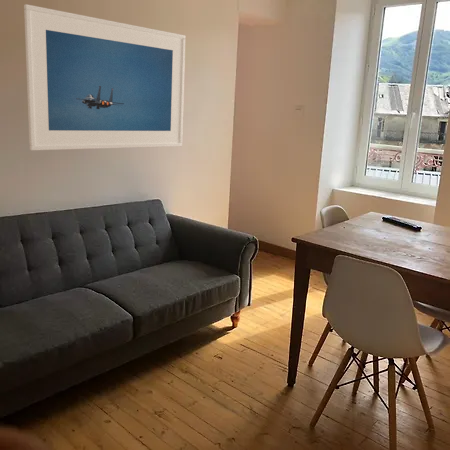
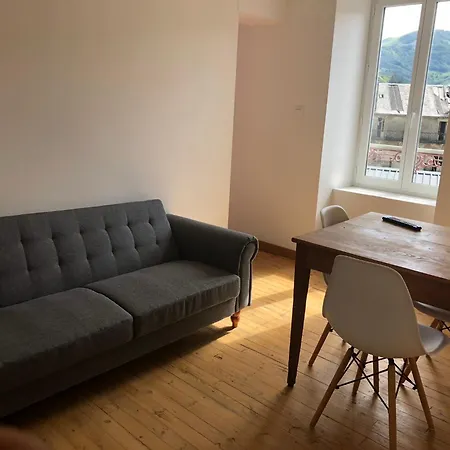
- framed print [23,3,187,151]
